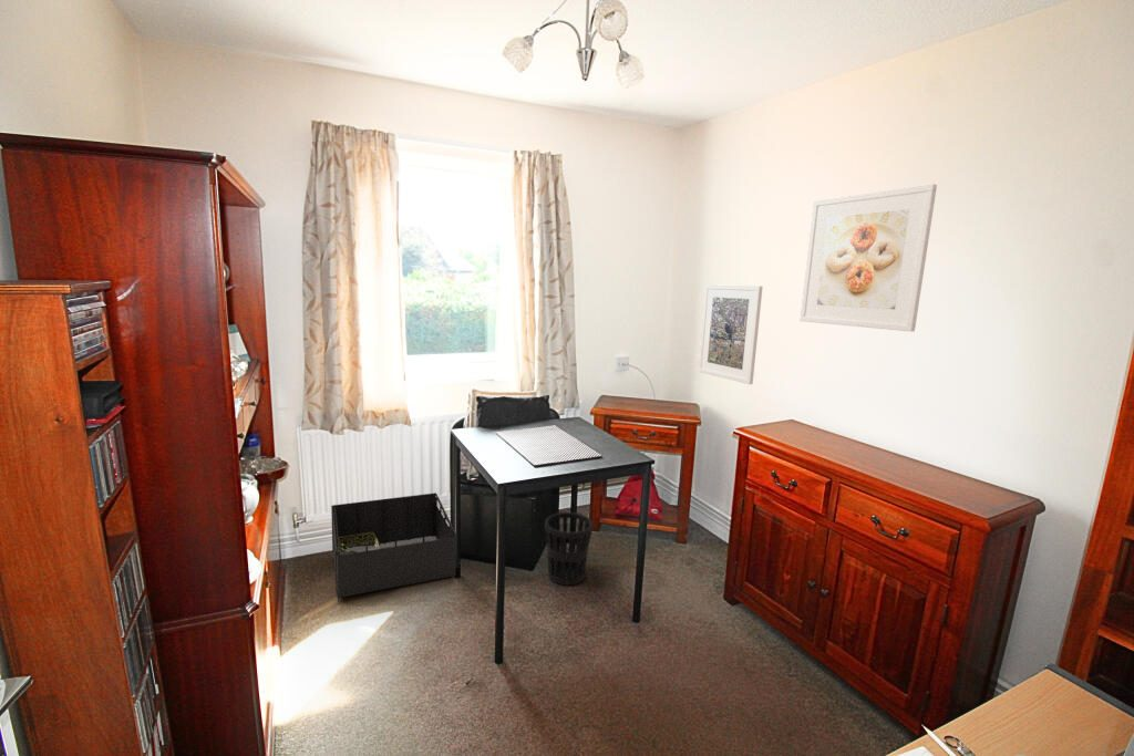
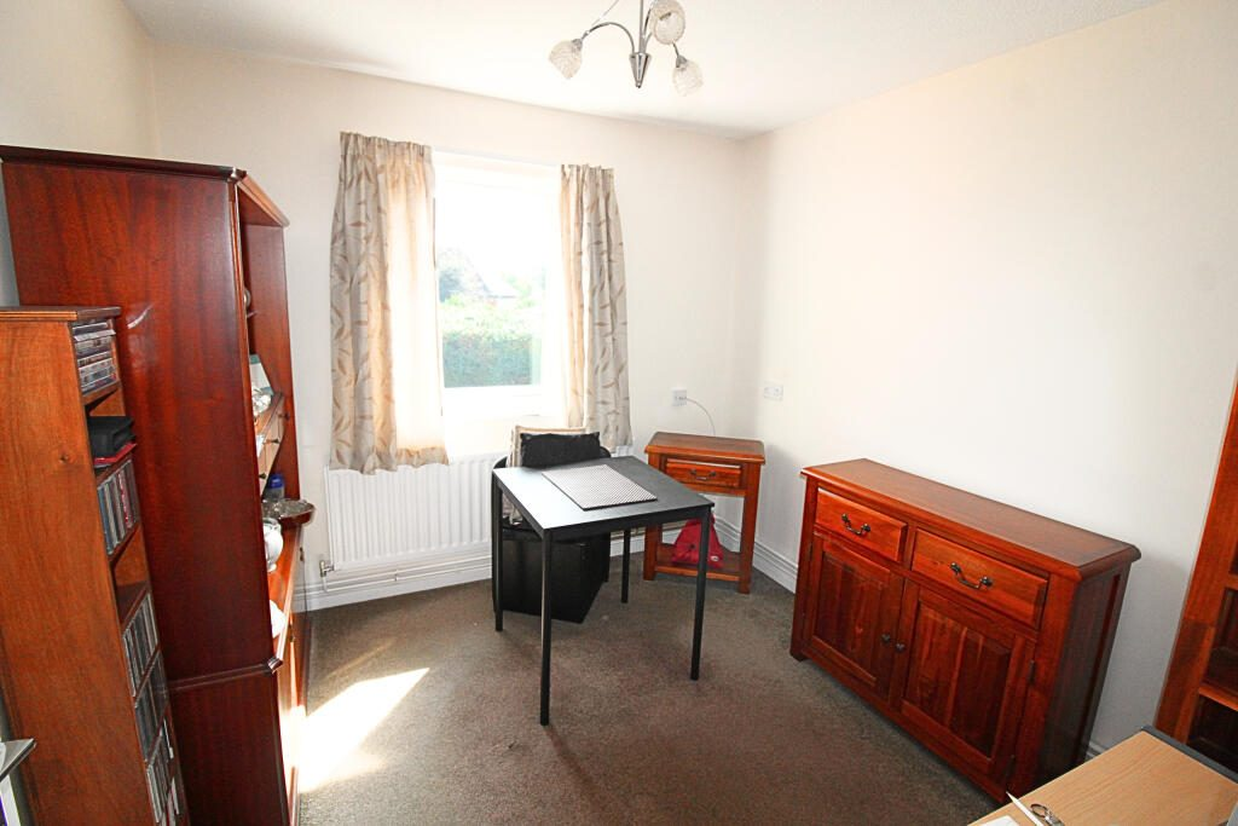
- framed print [798,183,938,333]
- storage bin [330,491,457,603]
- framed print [698,283,764,385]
- wastebasket [544,511,594,587]
